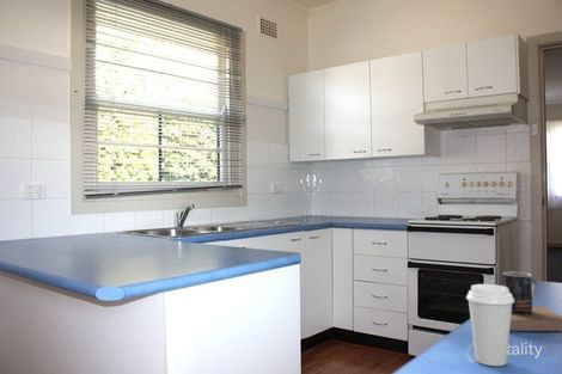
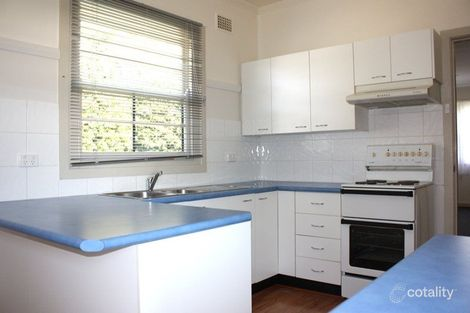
- mug [502,270,562,332]
- coffee cup [465,283,514,367]
